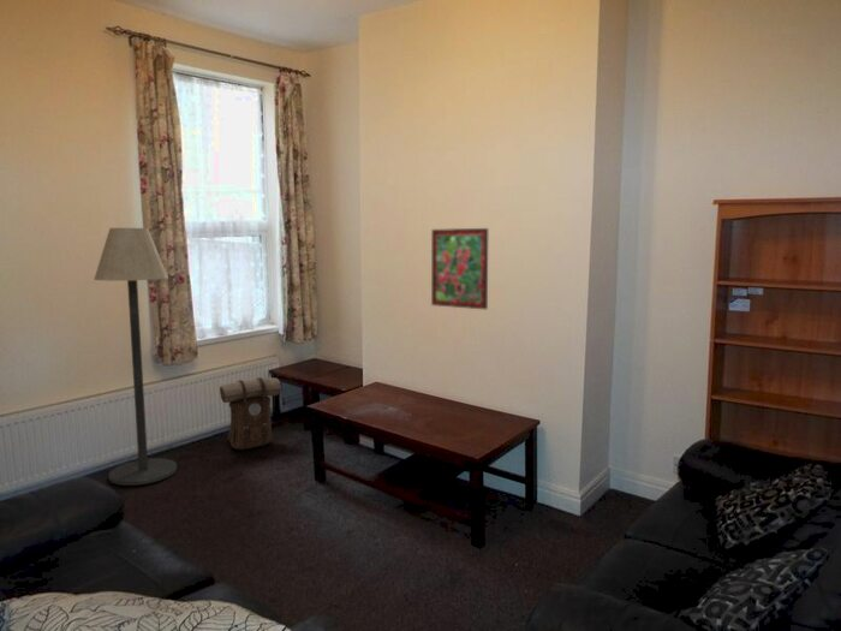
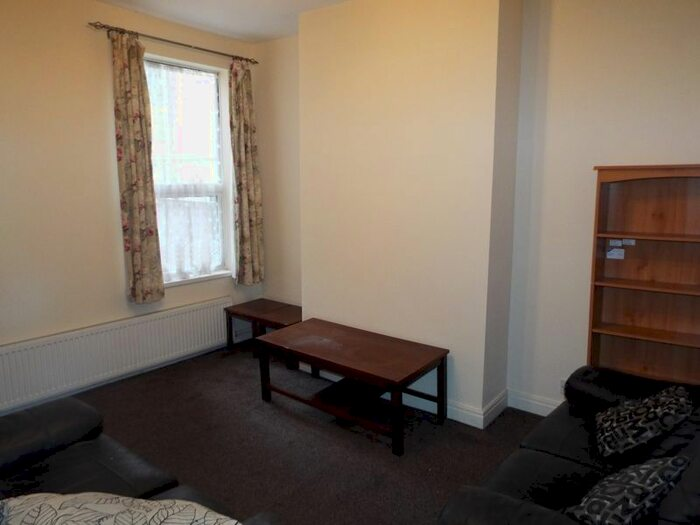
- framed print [430,227,489,310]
- backpack [219,376,282,451]
- floor lamp [93,227,178,487]
